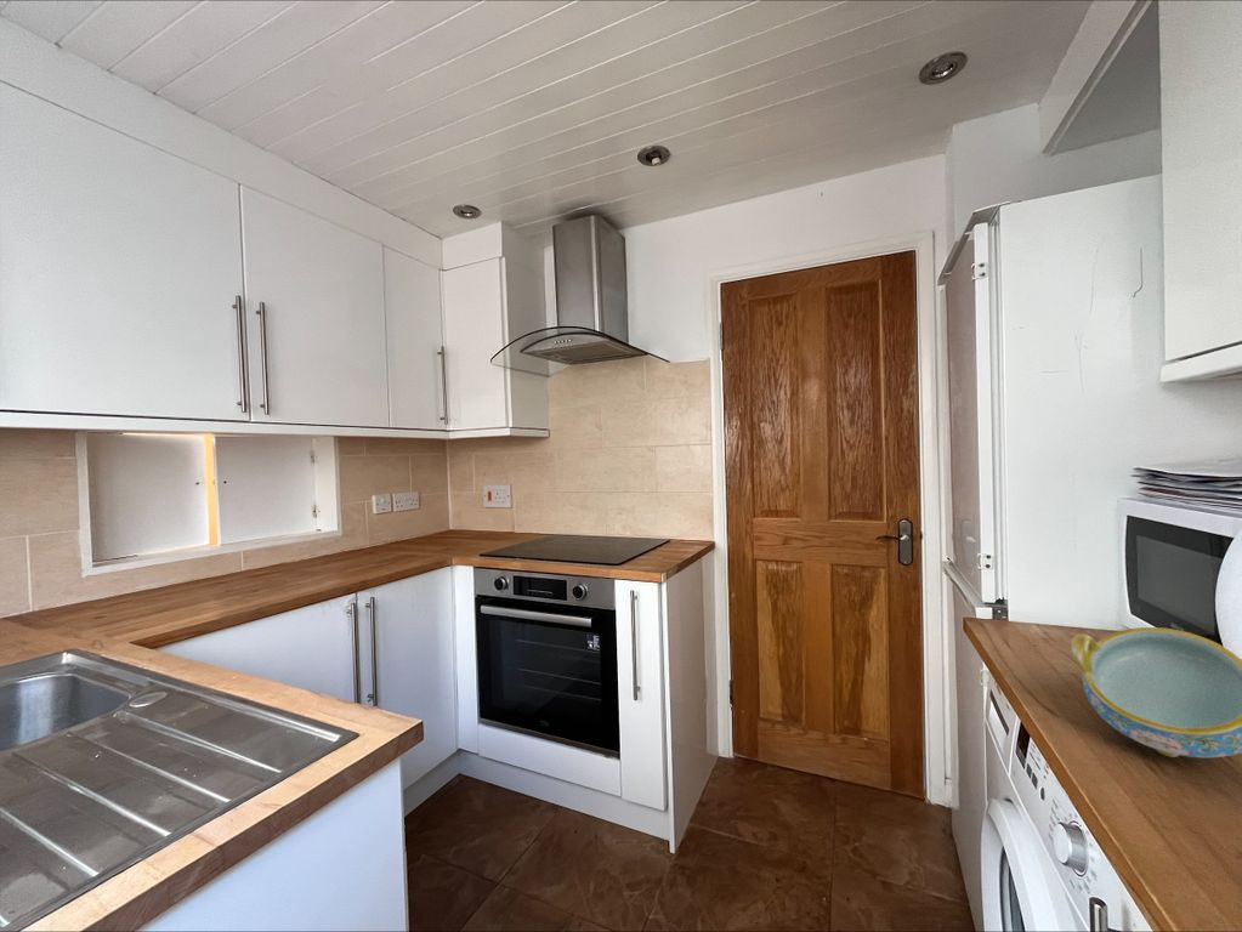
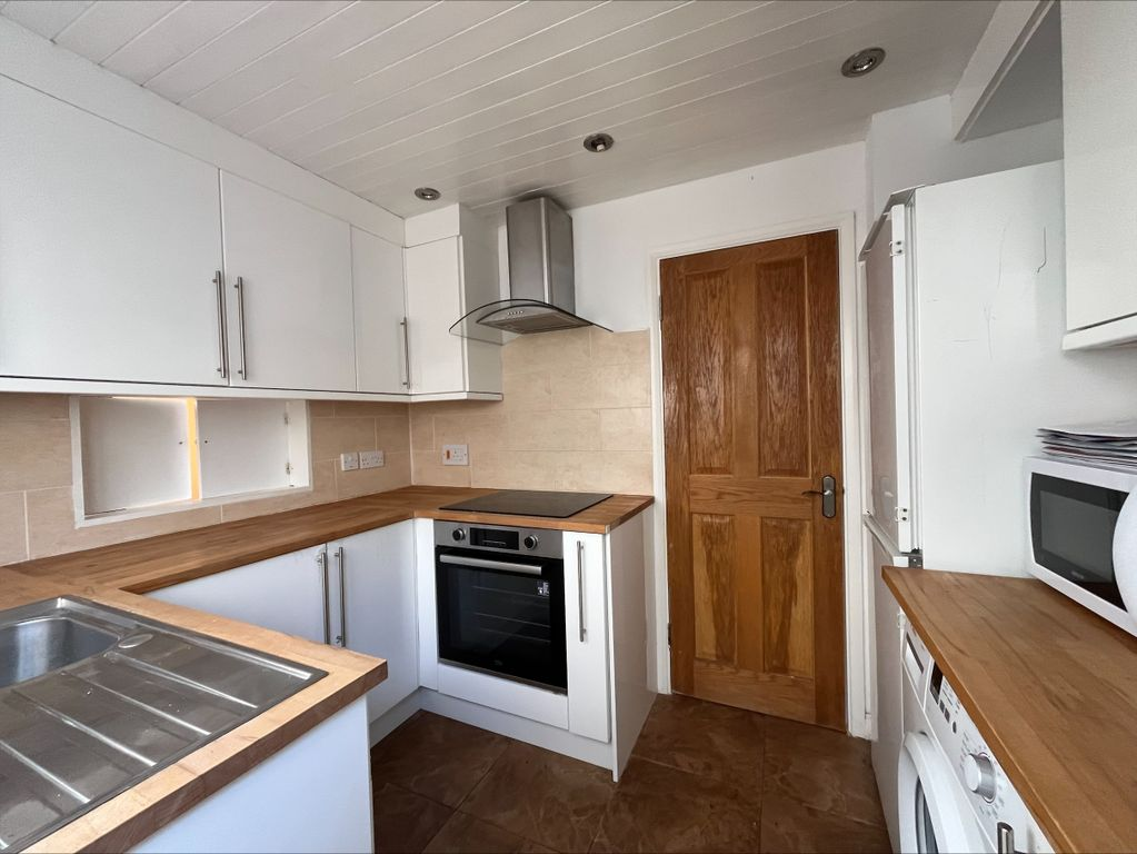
- decorative bowl [1070,626,1242,758]
